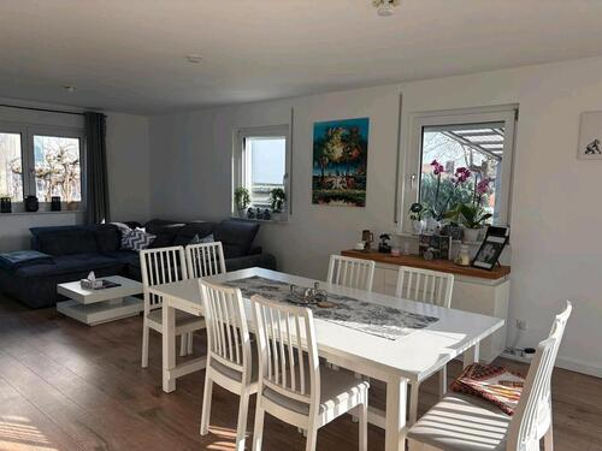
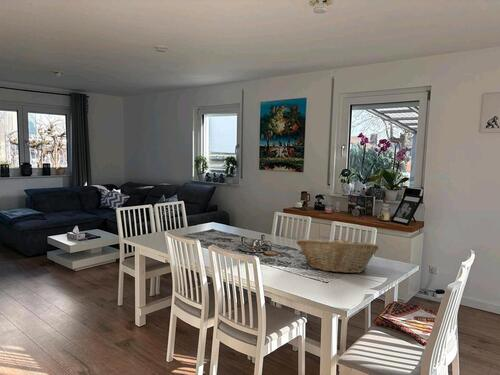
+ fruit basket [295,235,380,274]
